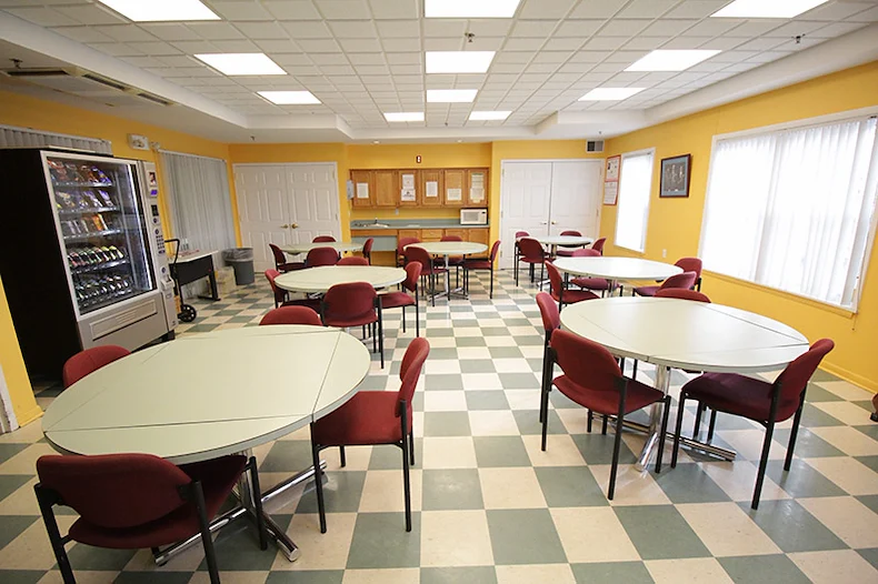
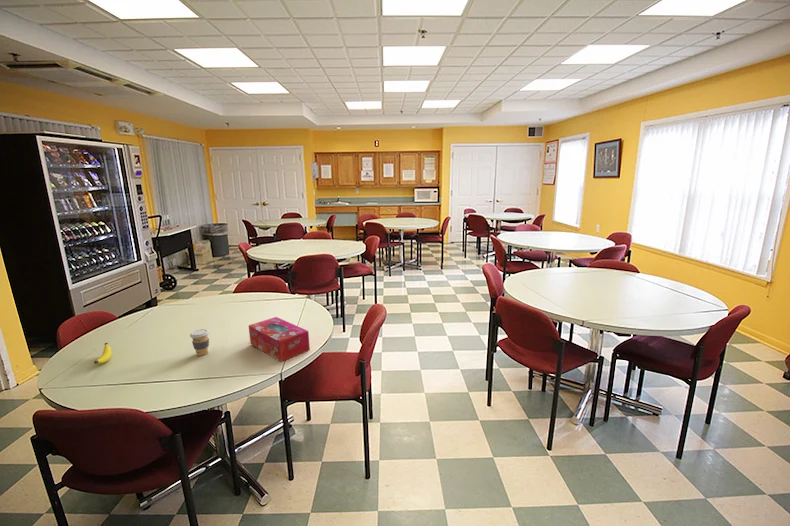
+ tissue box [248,316,311,363]
+ banana [93,342,113,365]
+ coffee cup [189,328,210,357]
